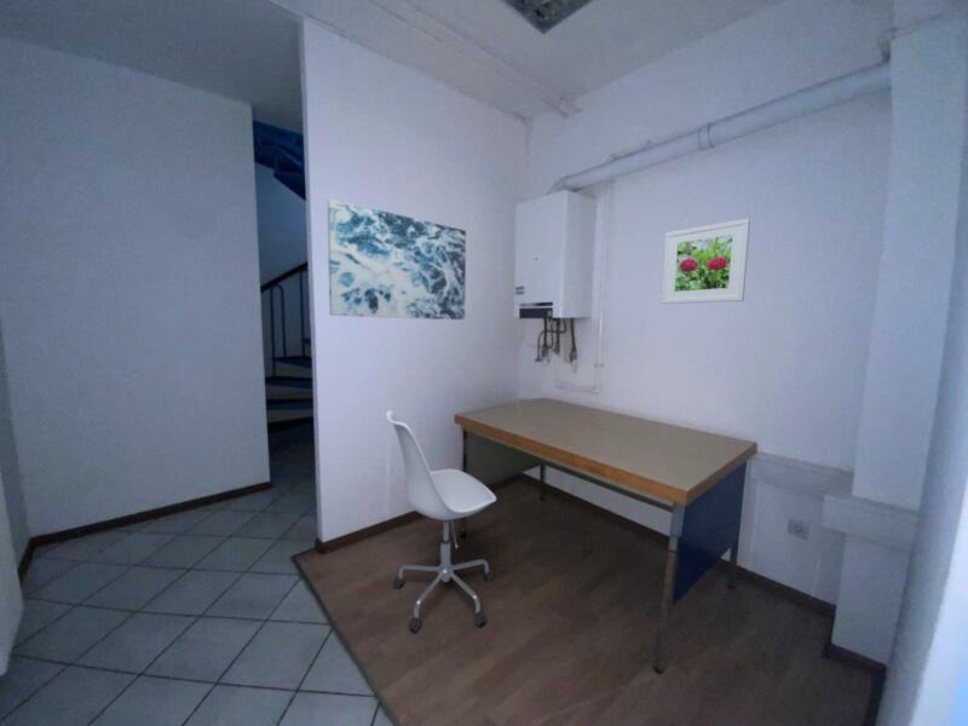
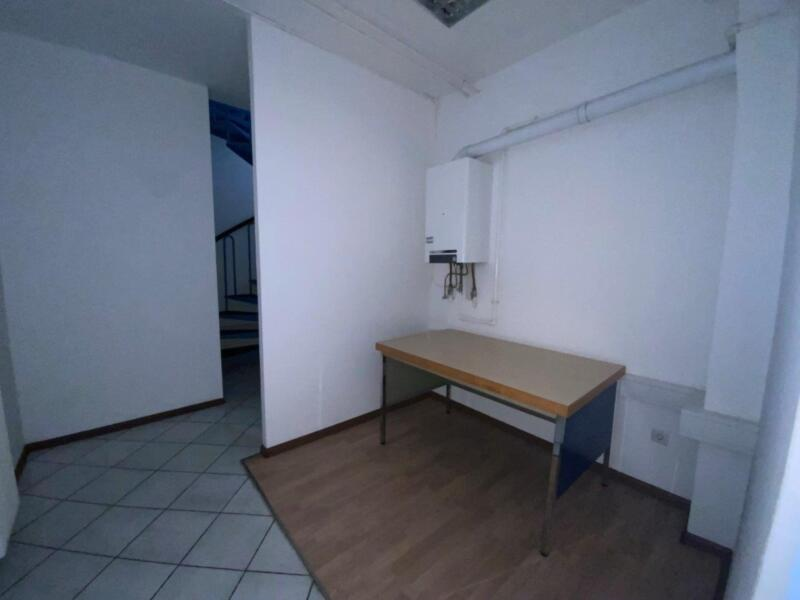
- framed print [661,218,751,305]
- wall art [327,197,467,321]
- chair [385,409,497,633]
